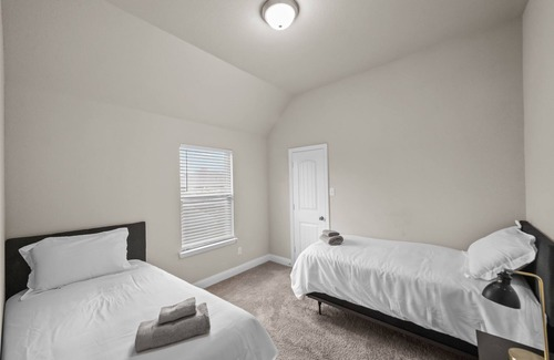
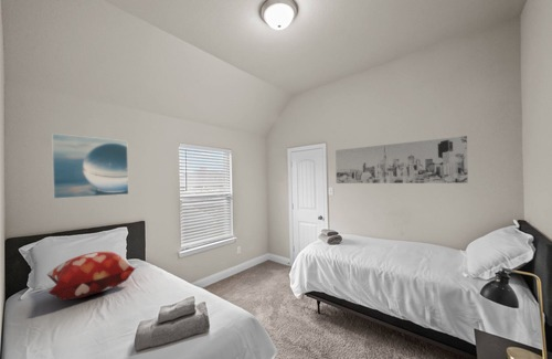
+ decorative pillow [46,251,137,302]
+ wall art [335,135,469,184]
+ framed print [51,133,130,200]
